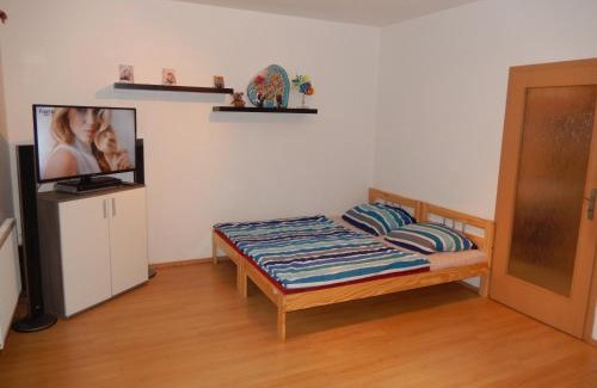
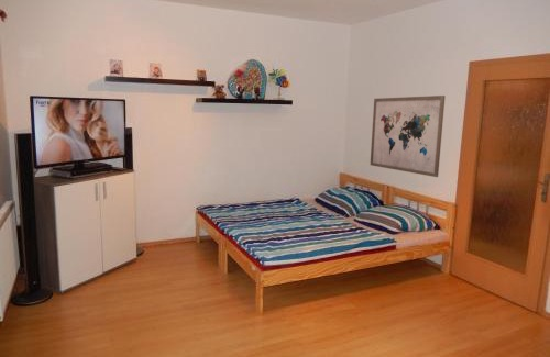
+ wall art [370,94,446,178]
